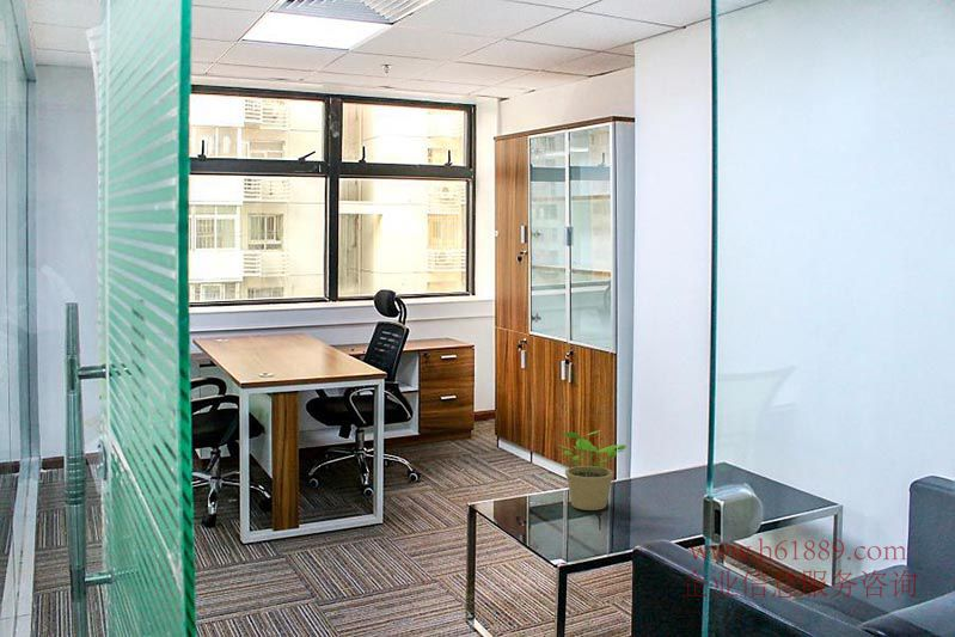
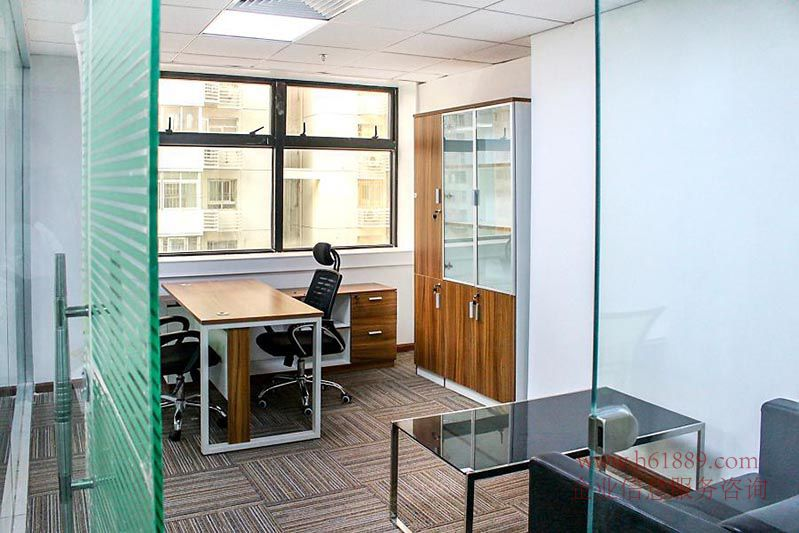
- potted plant [556,429,628,512]
